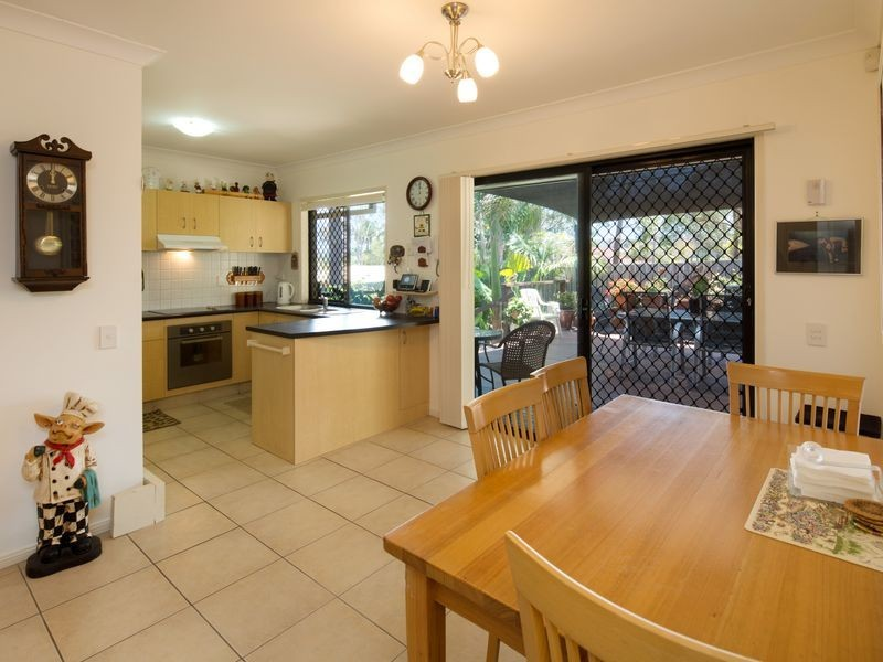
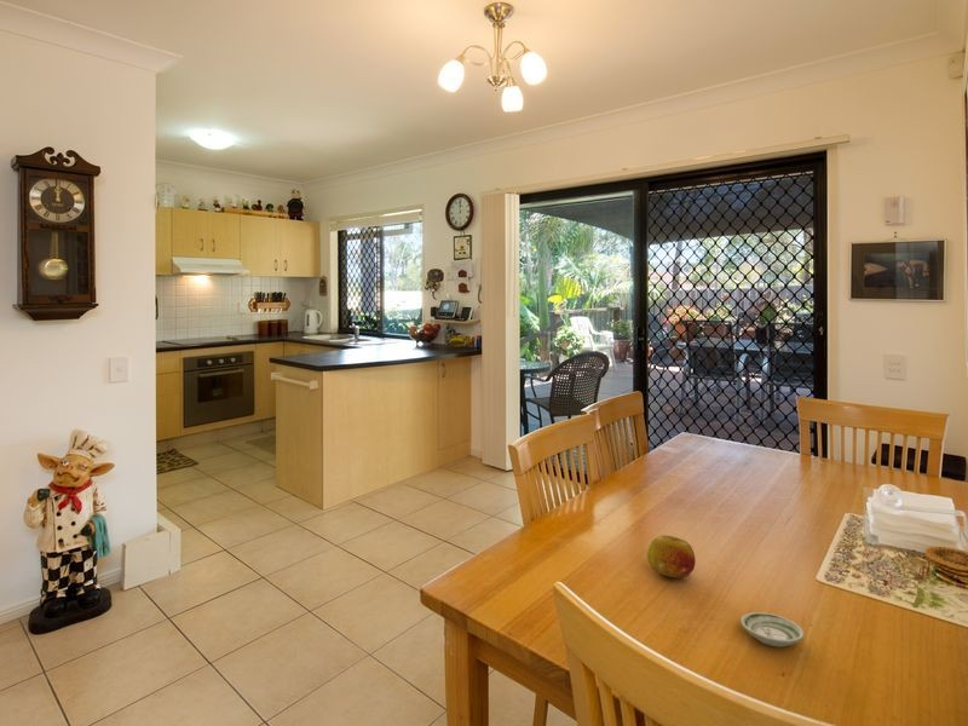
+ saucer [739,611,806,647]
+ fruit [646,534,697,580]
